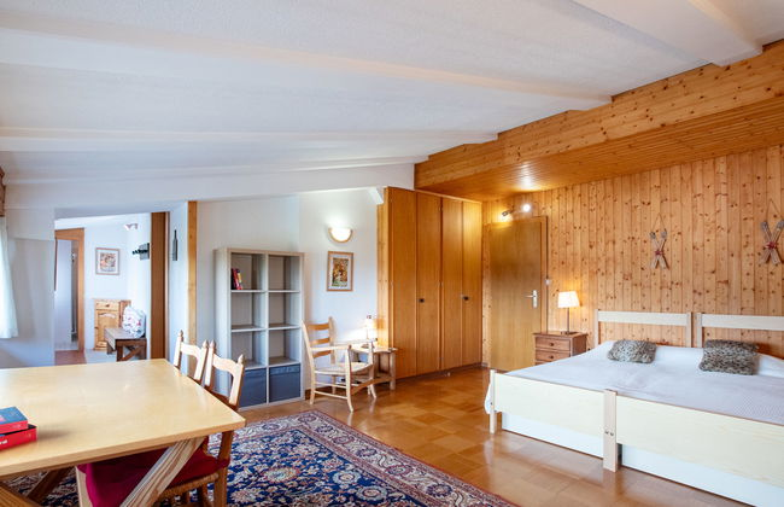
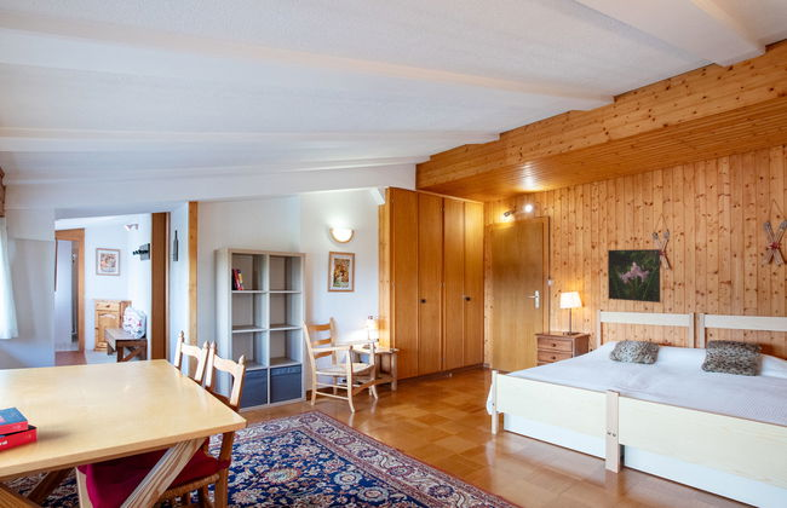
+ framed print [607,248,661,304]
